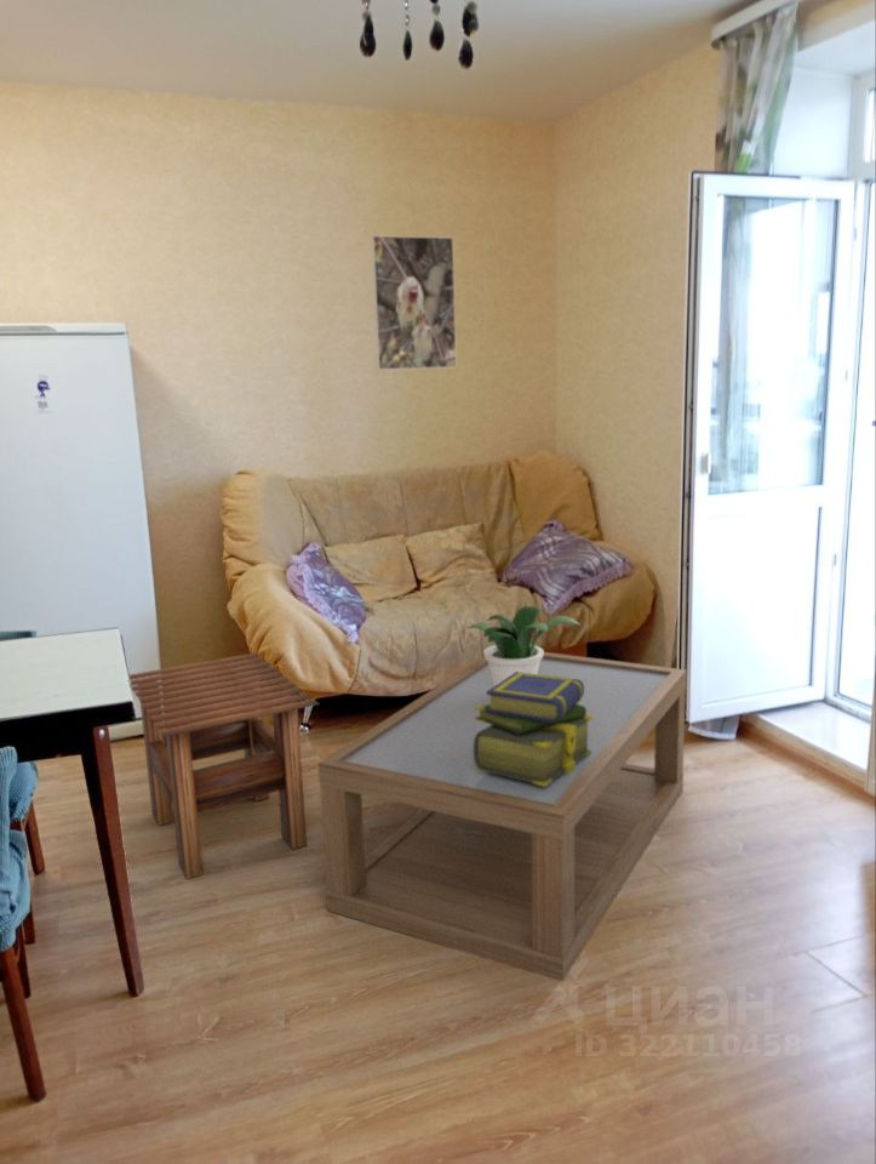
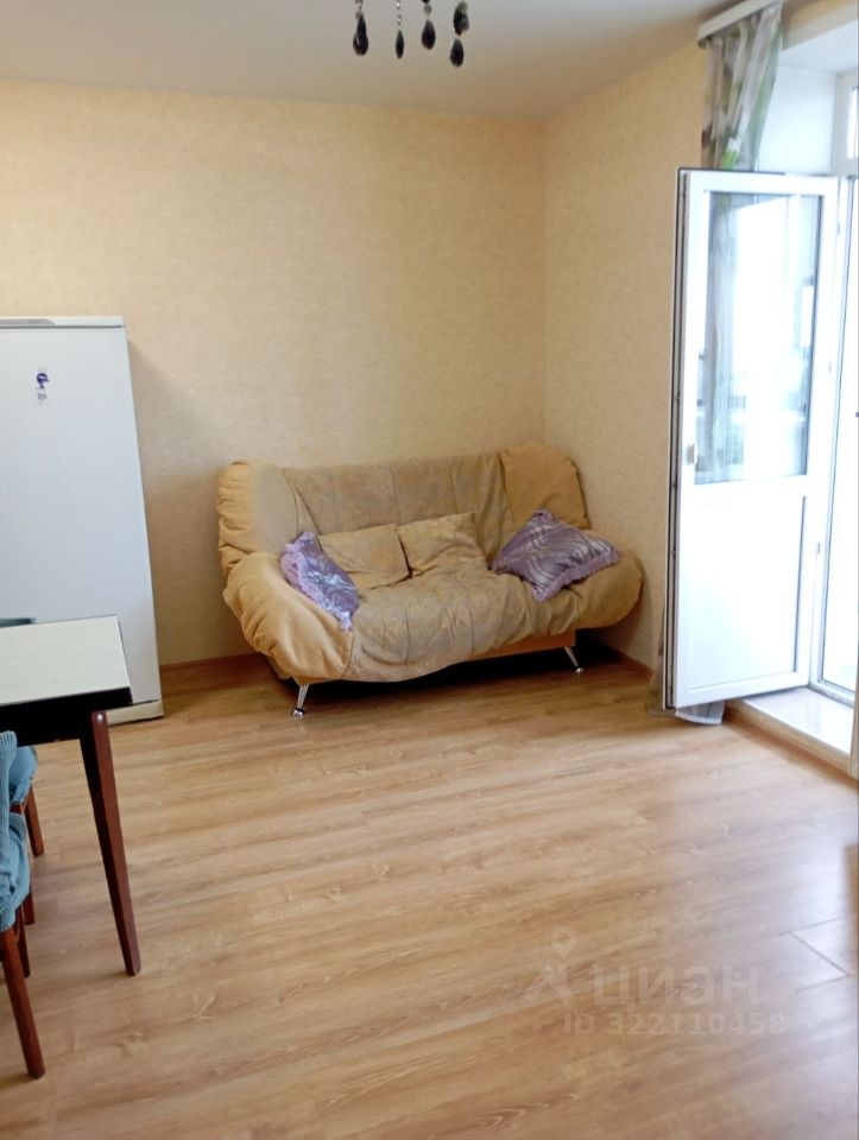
- potted plant [466,605,580,686]
- stack of books [474,672,592,786]
- coffee table [317,651,688,982]
- side table [128,651,320,880]
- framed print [370,234,458,371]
